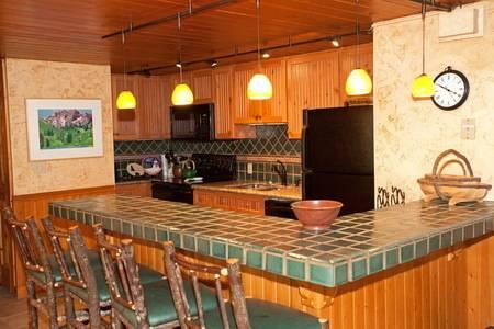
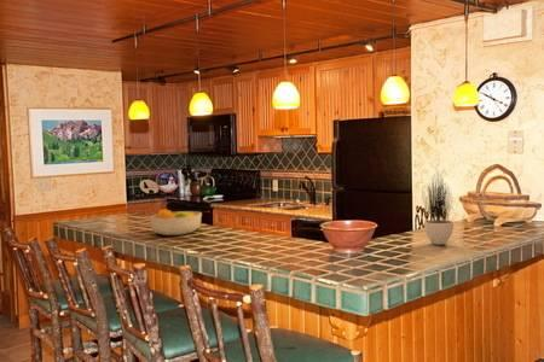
+ potted plant [421,168,455,246]
+ fruit bowl [149,208,203,237]
